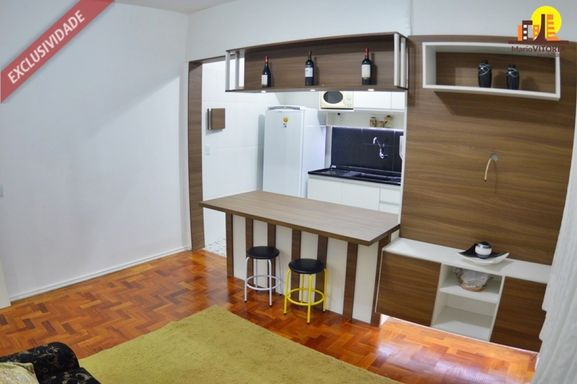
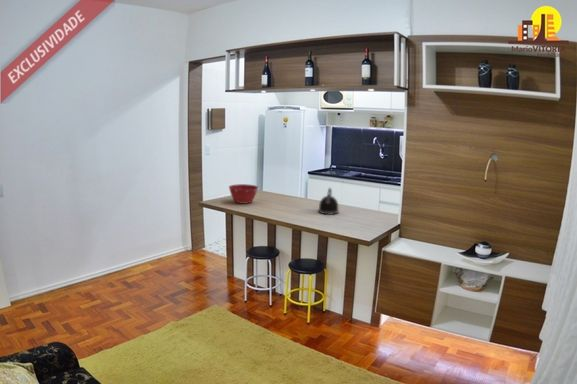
+ mixing bowl [228,183,259,205]
+ kettle [317,187,340,216]
